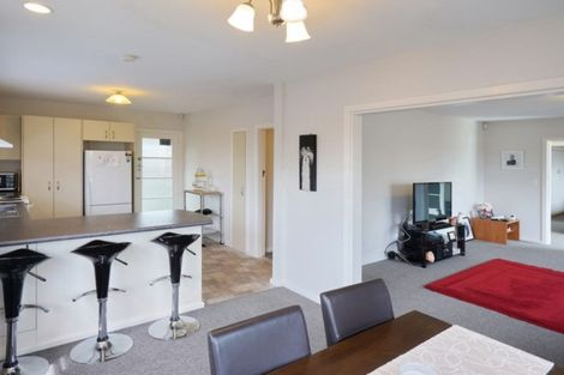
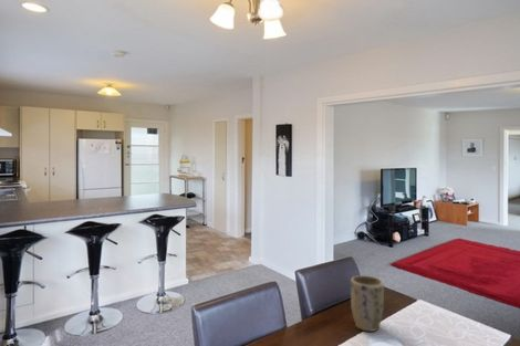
+ plant pot [350,274,385,333]
